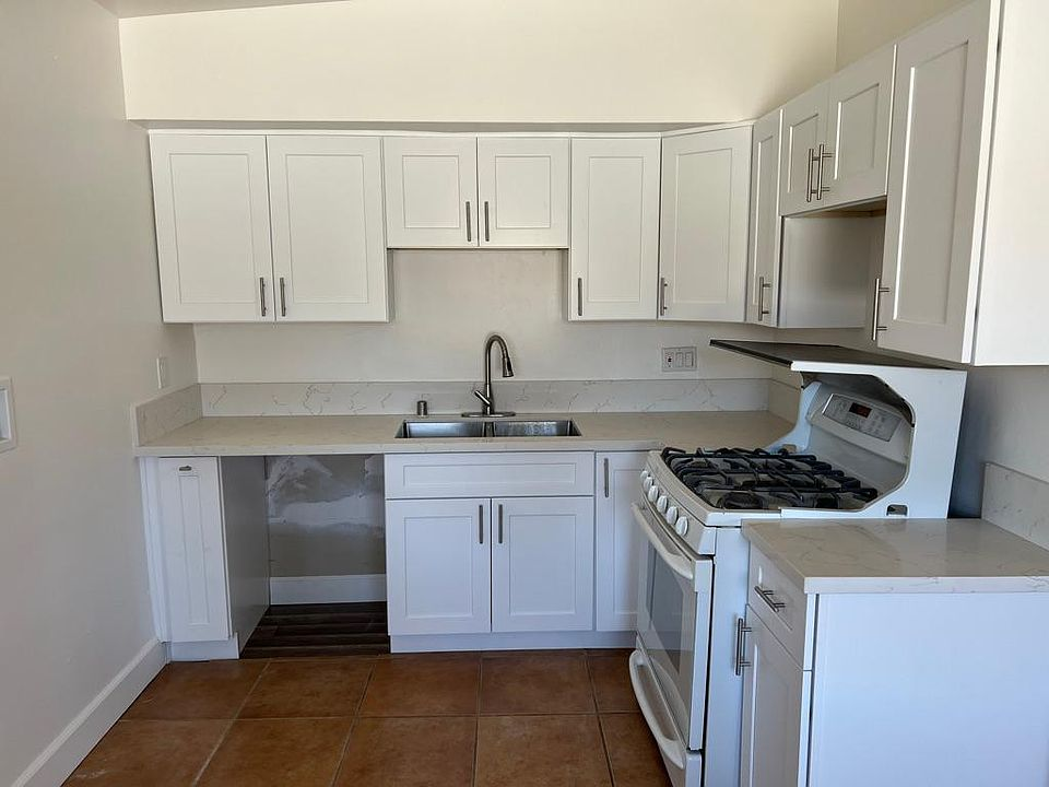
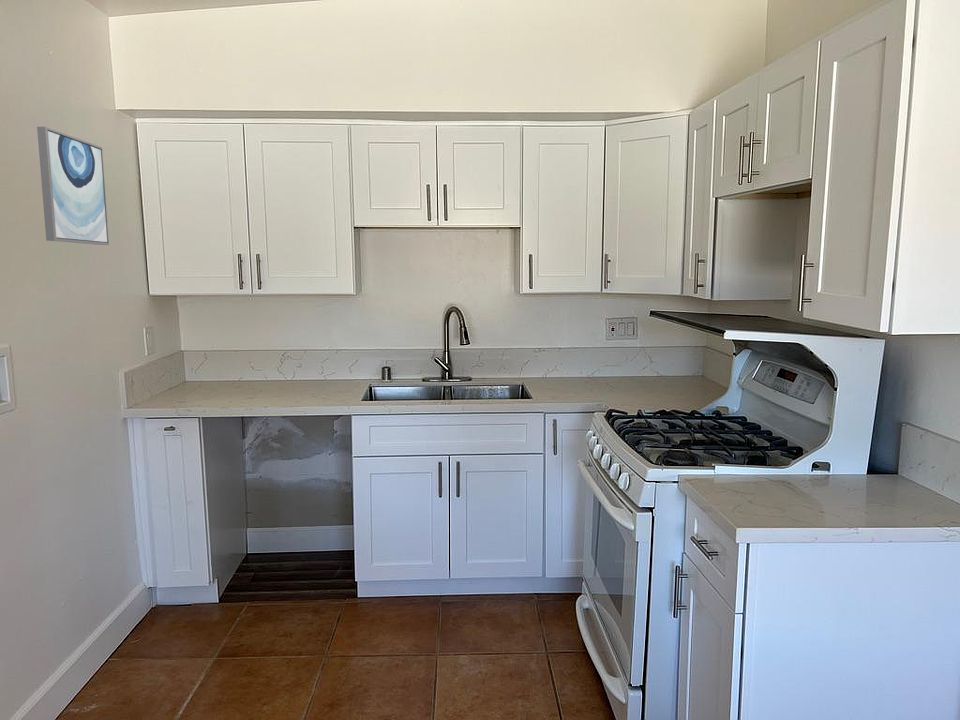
+ wall art [36,126,110,246]
